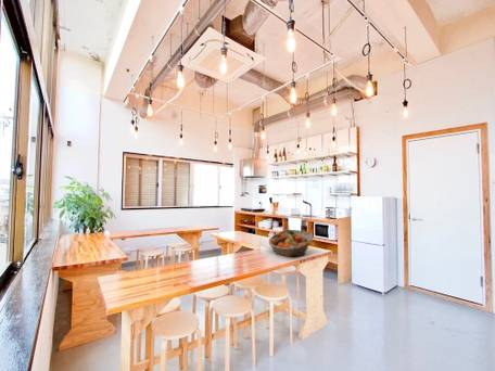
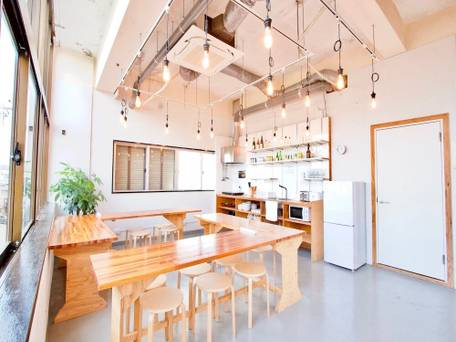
- fruit basket [267,229,315,257]
